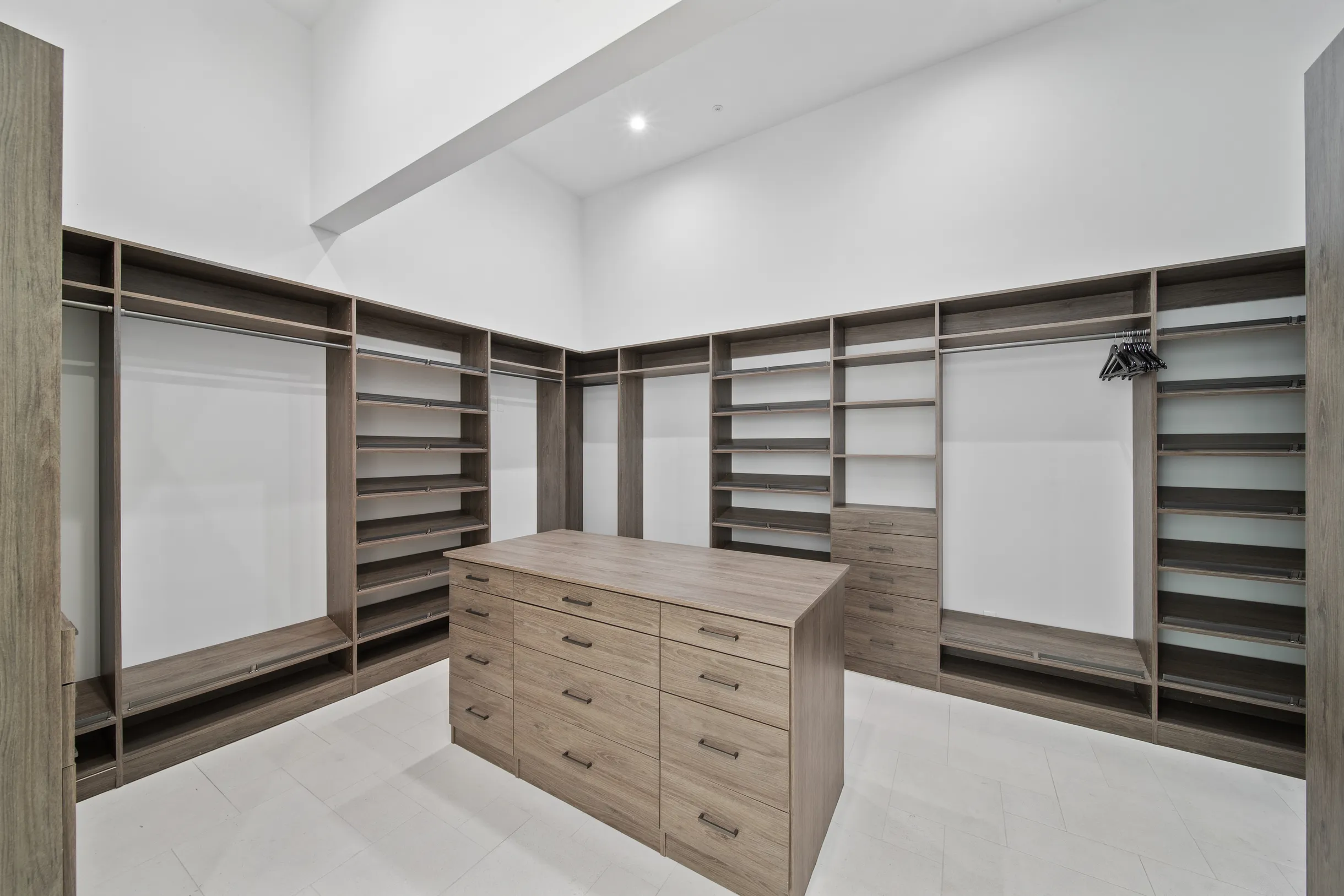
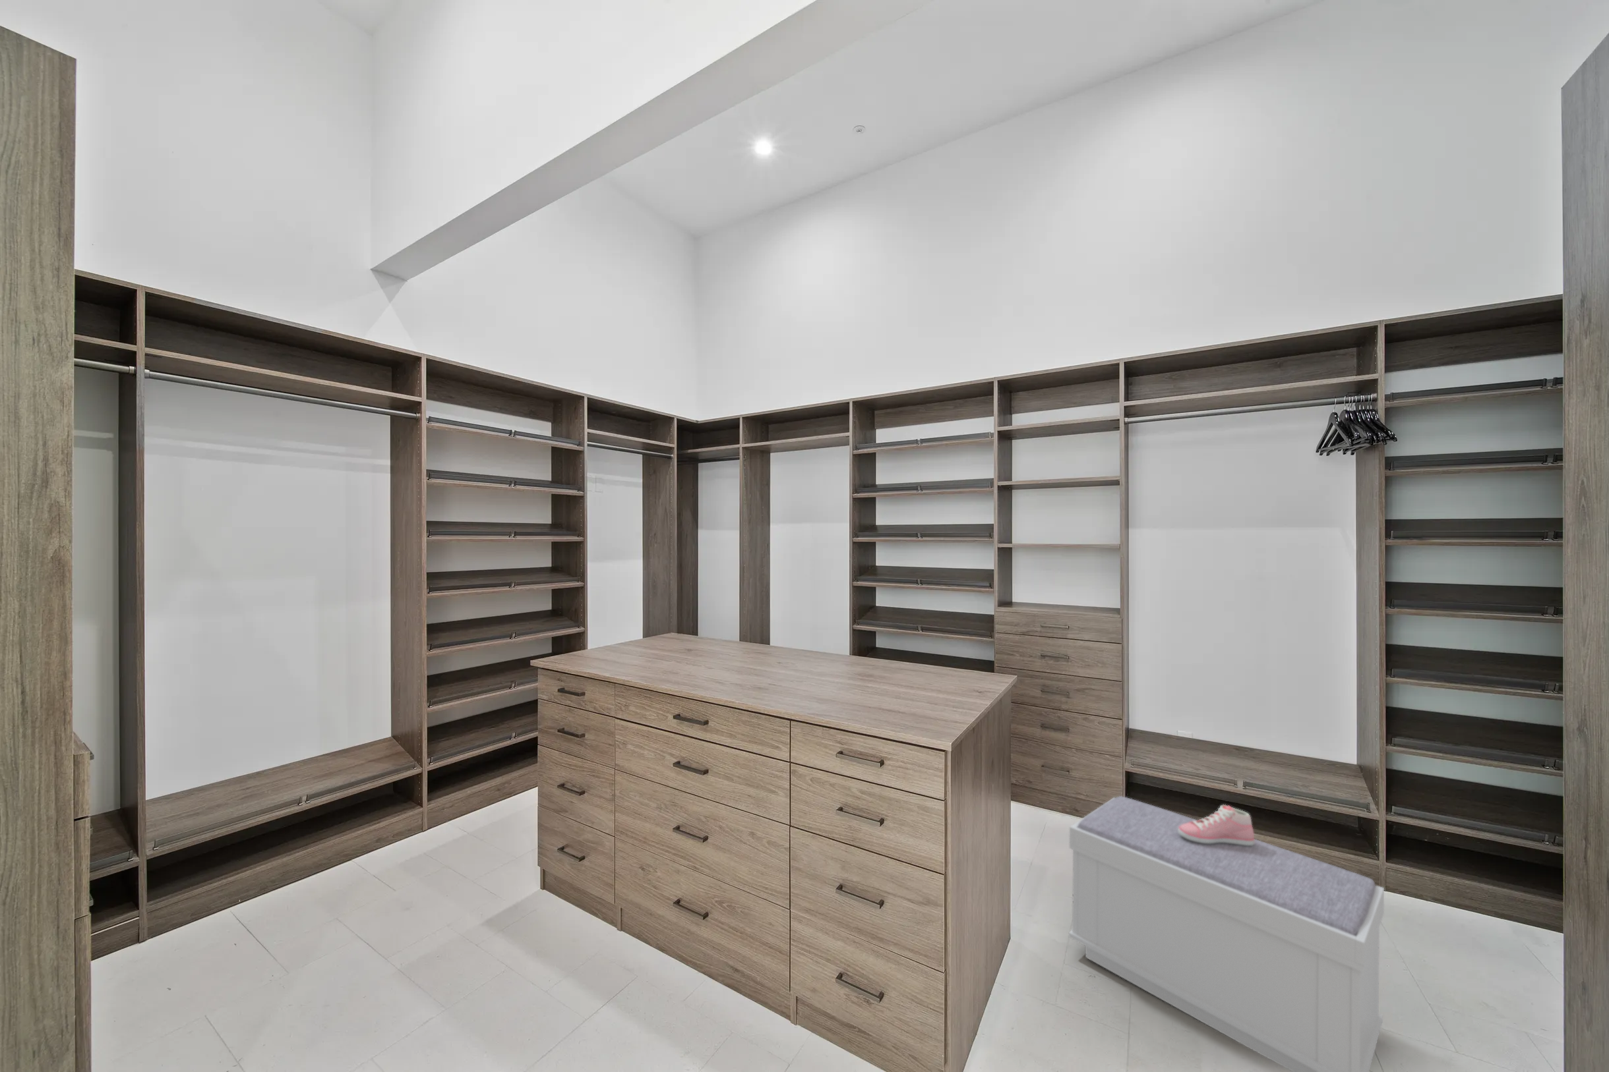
+ bench [1068,796,1385,1072]
+ sneaker [1178,804,1255,846]
